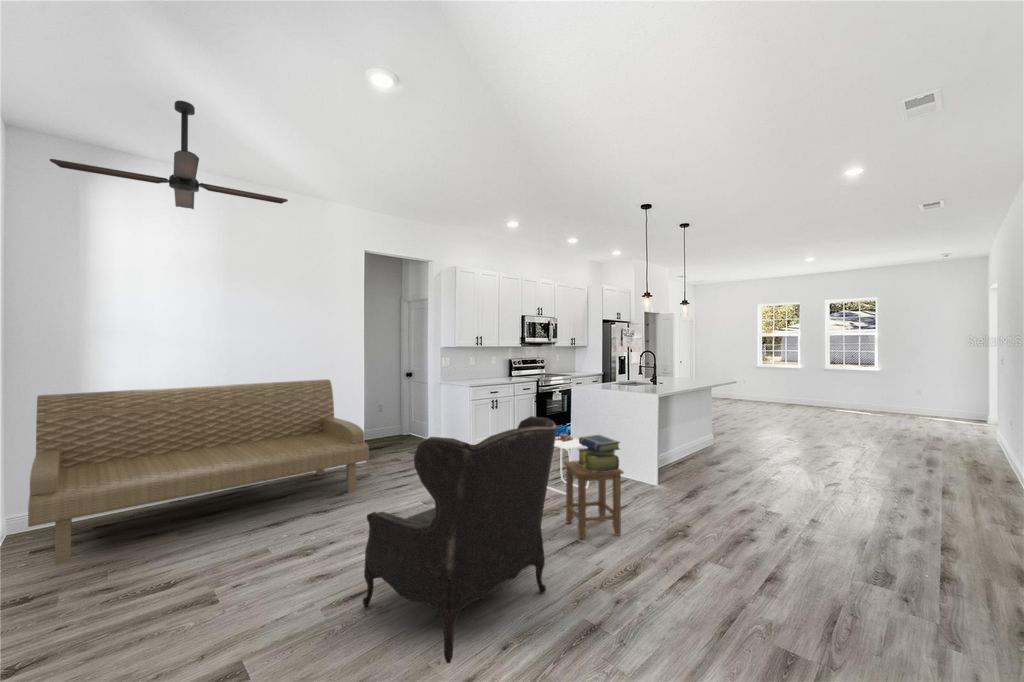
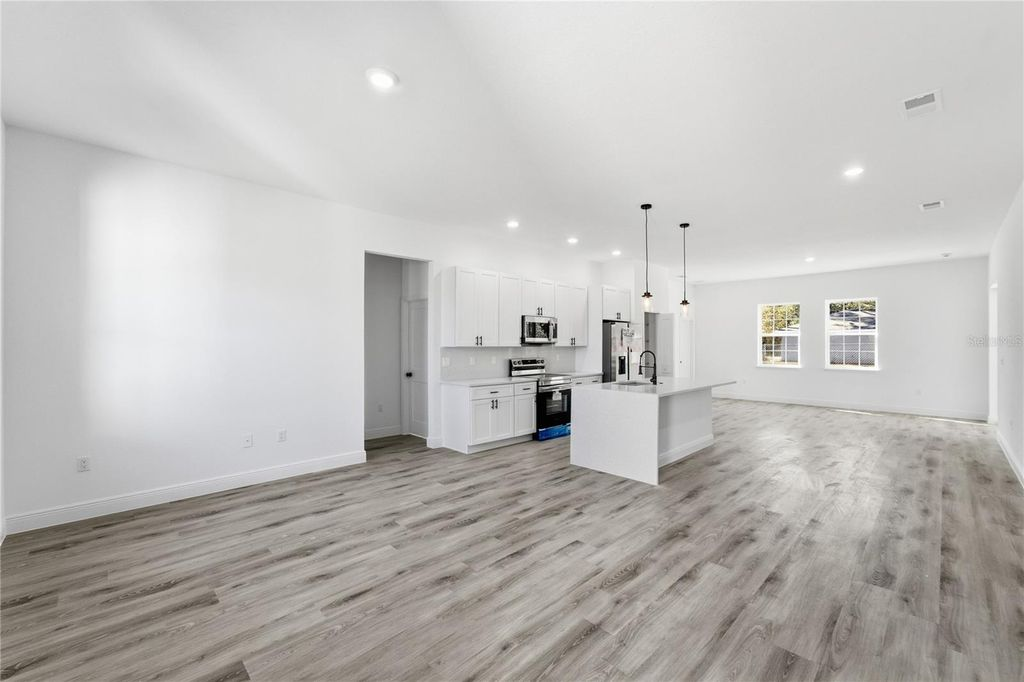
- stool [563,460,625,540]
- stack of books [576,434,621,472]
- armchair [361,415,558,664]
- ceiling fan [48,100,289,211]
- side table [547,433,590,495]
- sofa [27,378,370,566]
